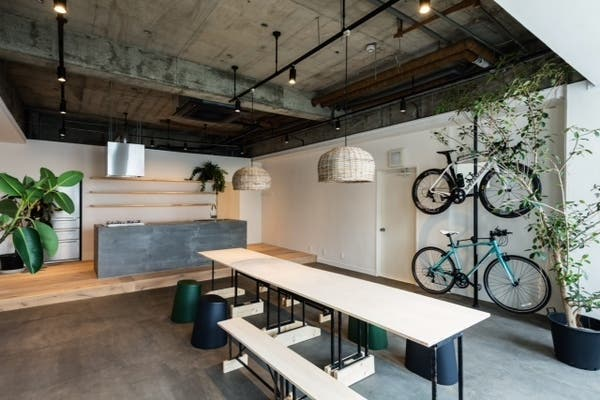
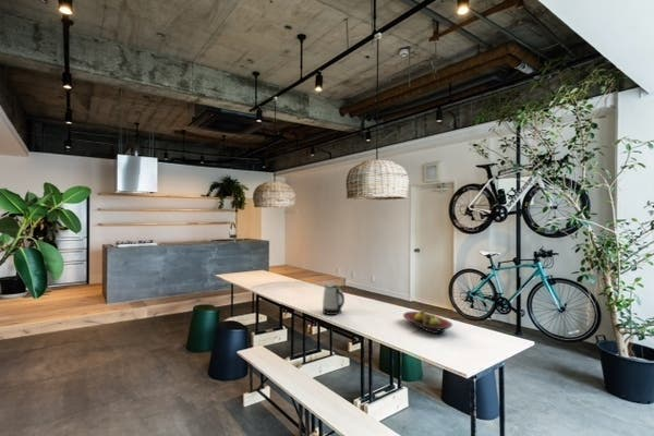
+ fruit bowl [402,308,453,335]
+ kettle [322,283,346,316]
